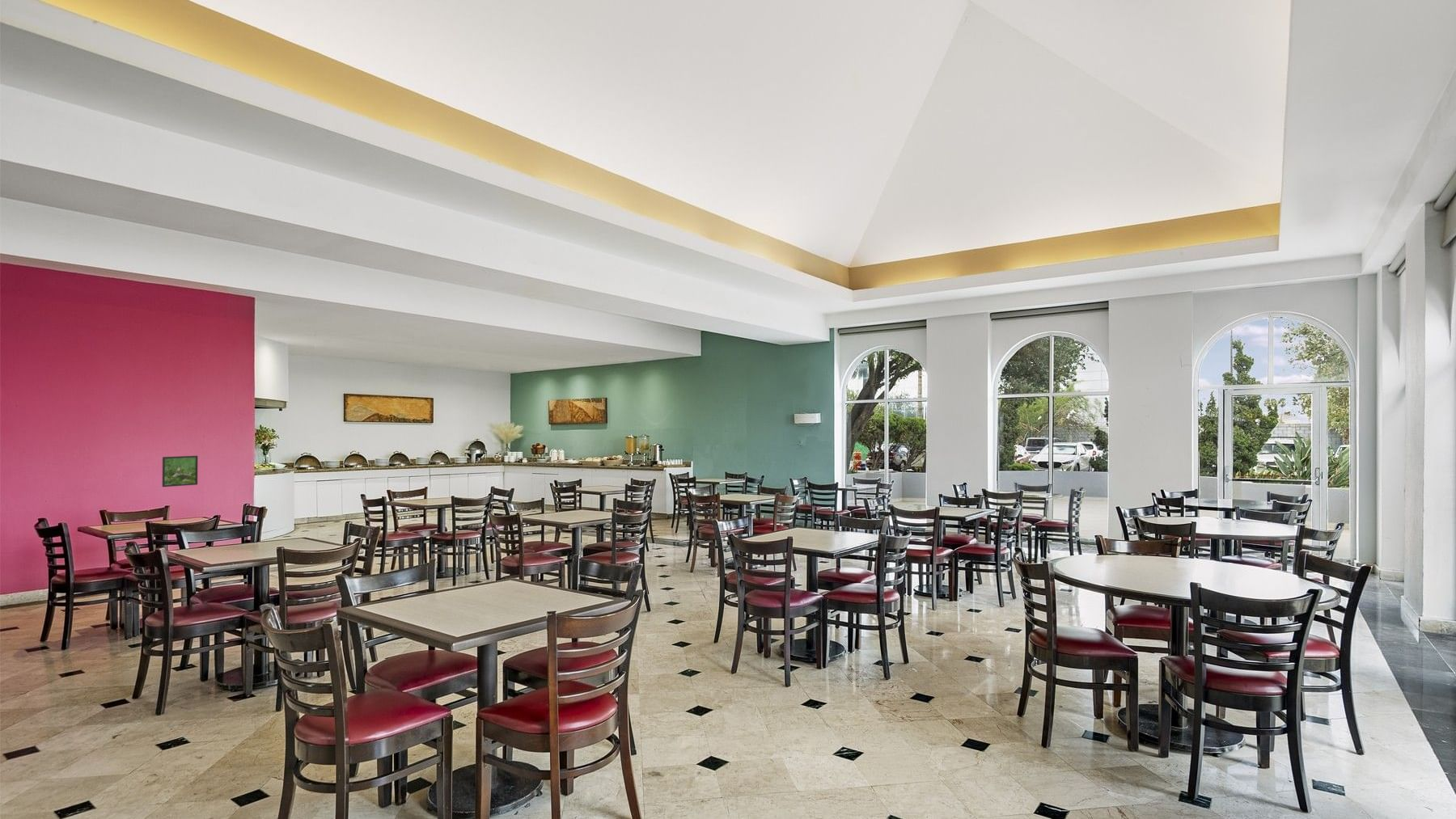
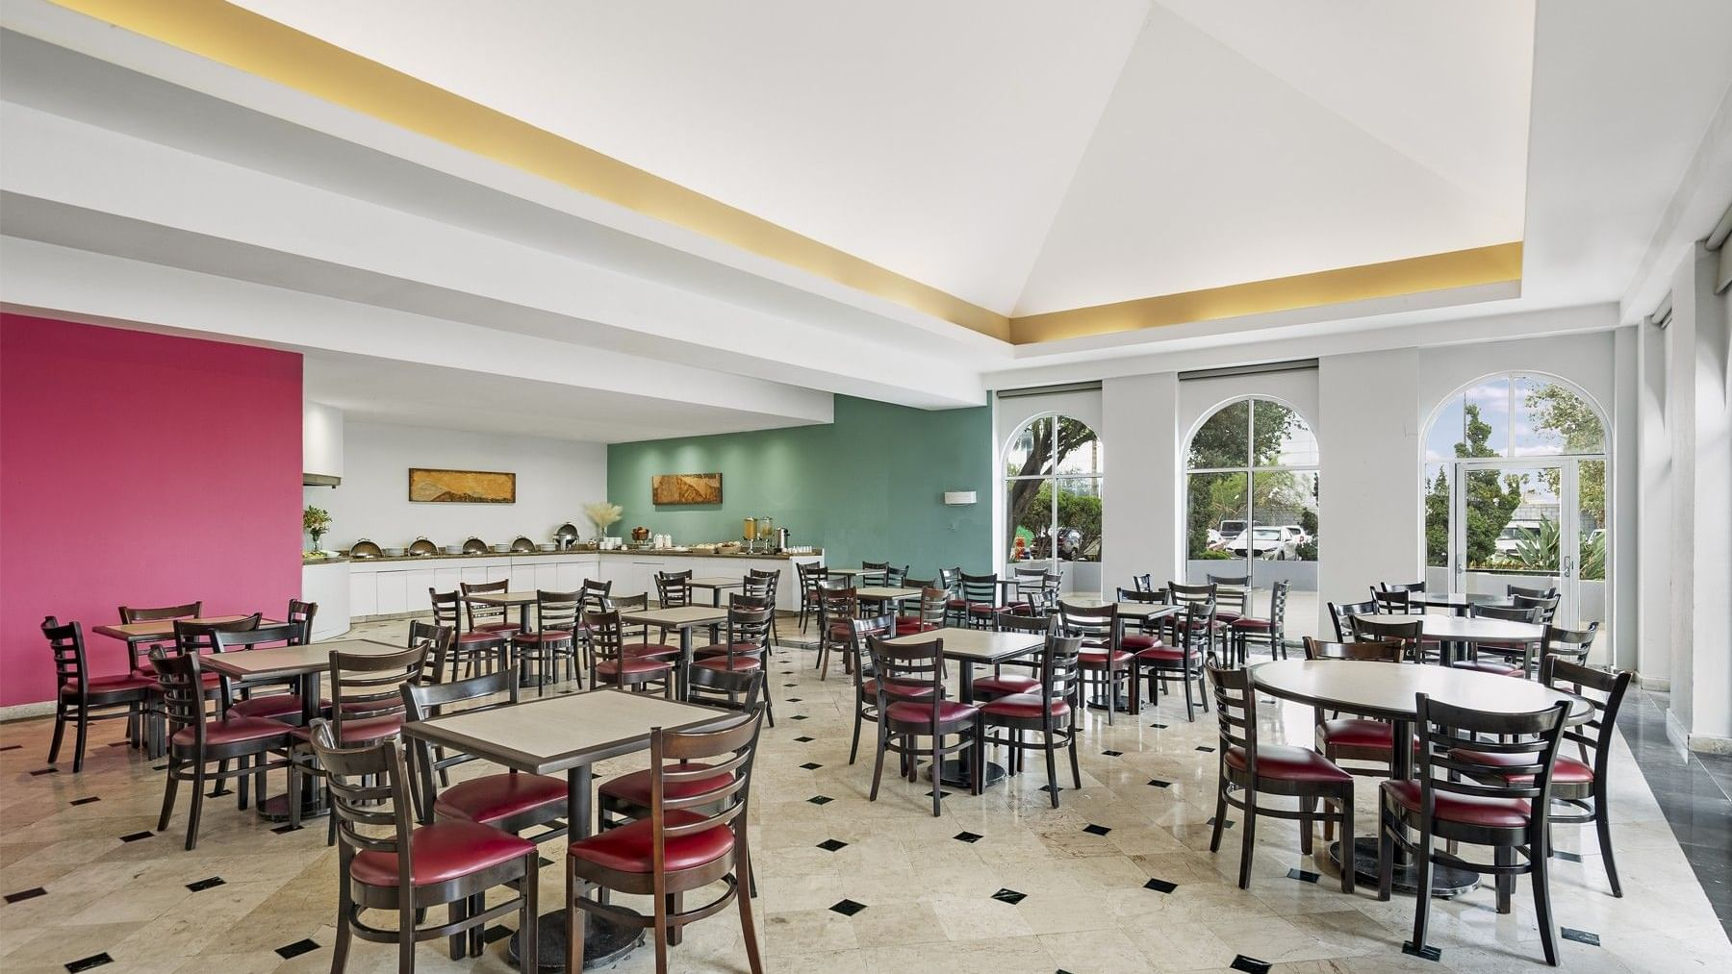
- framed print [162,455,198,488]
